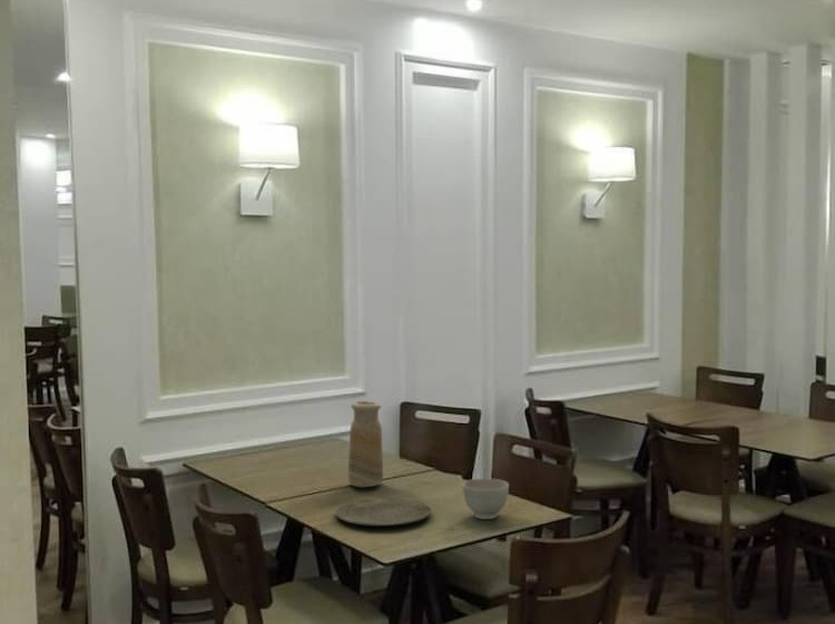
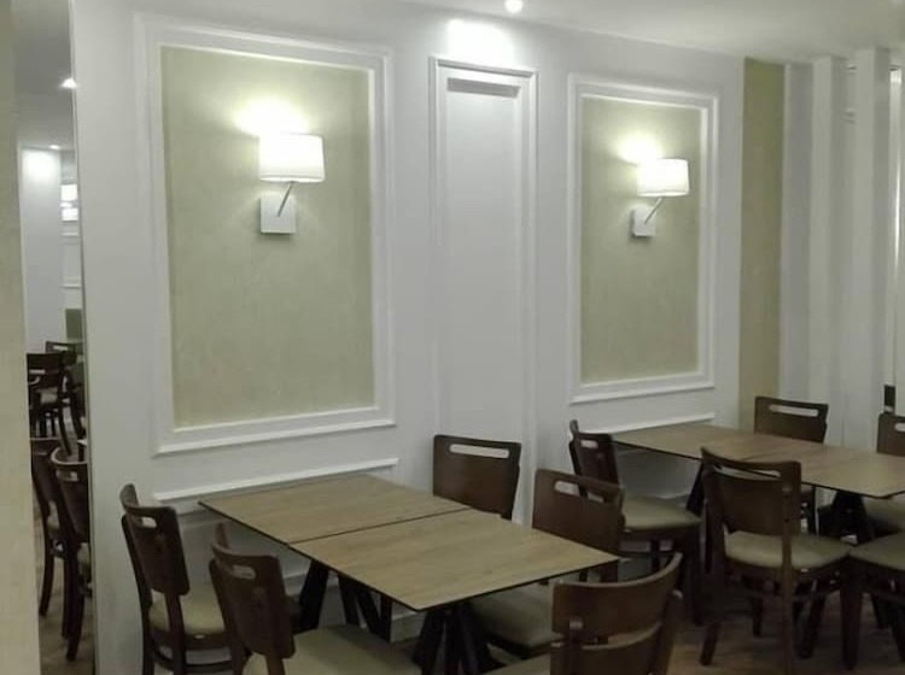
- vase [347,400,384,488]
- bowl [462,477,510,520]
- plate [335,497,432,527]
